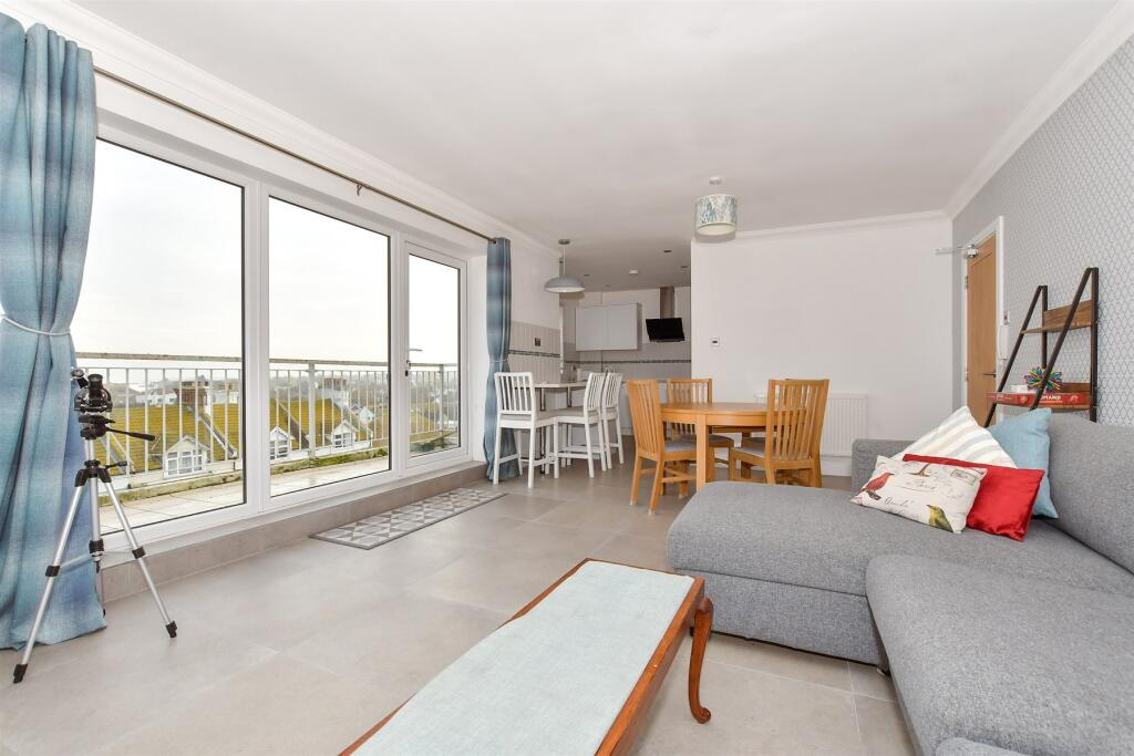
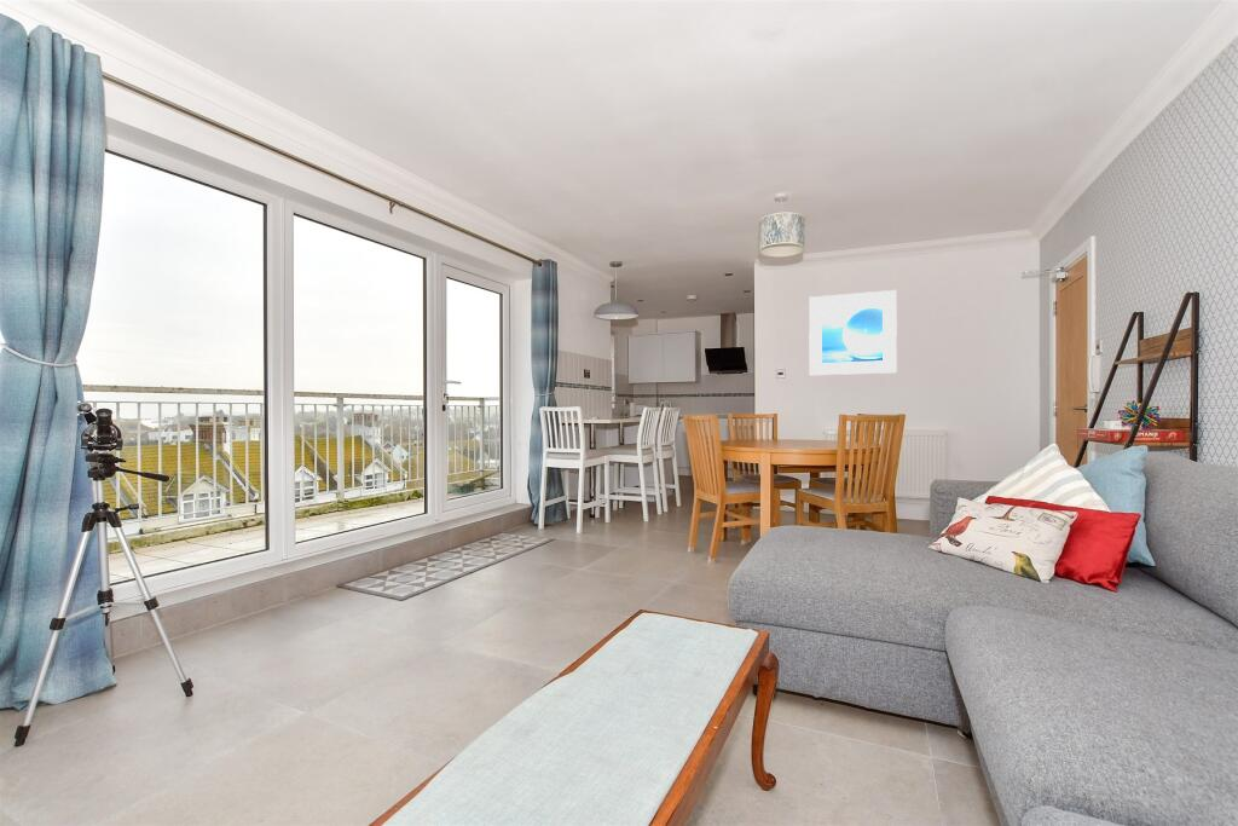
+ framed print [808,289,898,376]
